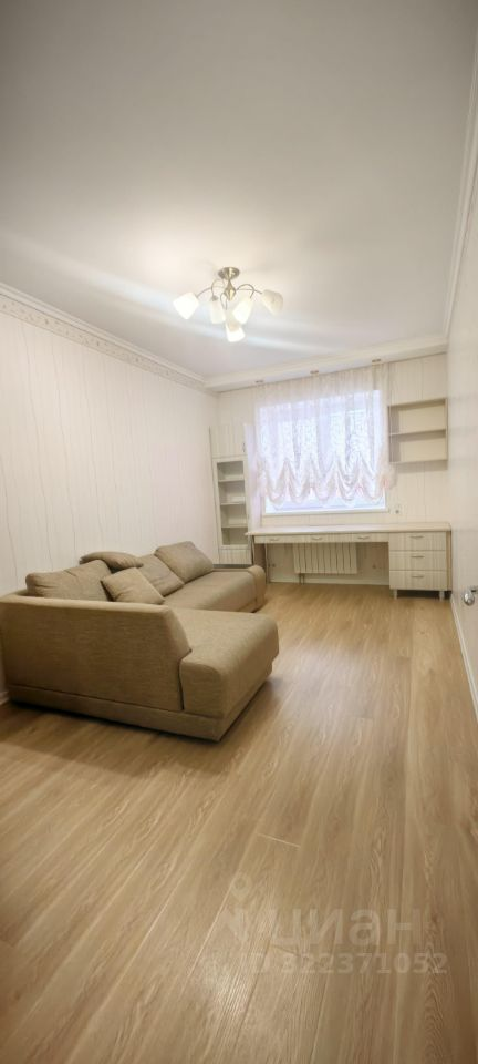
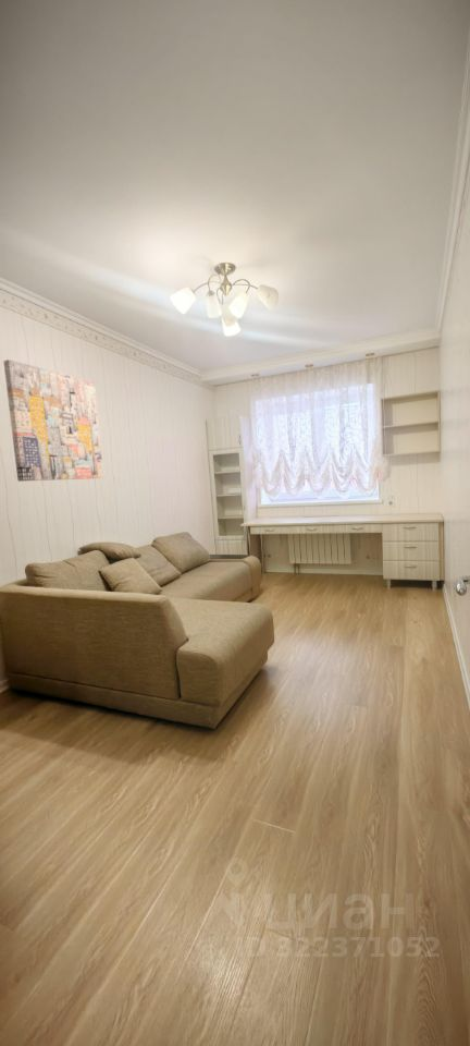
+ wall art [2,358,104,483]
